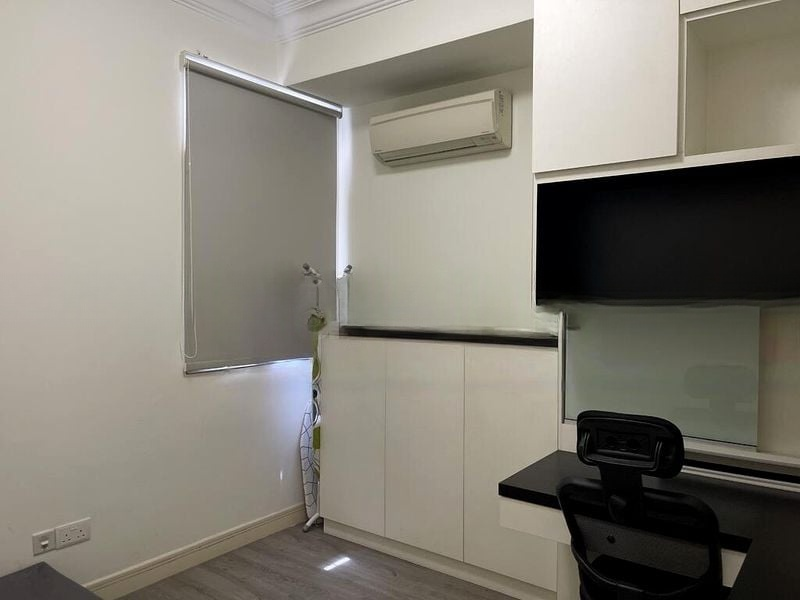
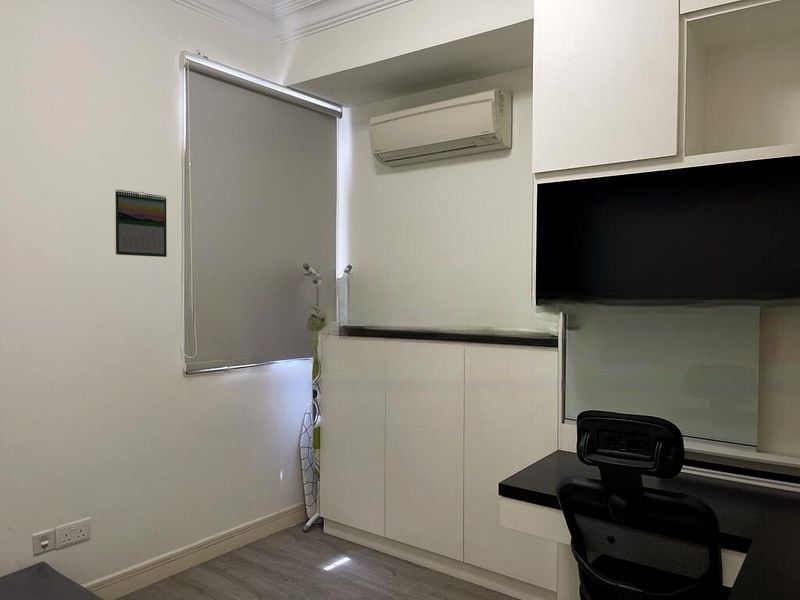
+ calendar [114,189,168,258]
